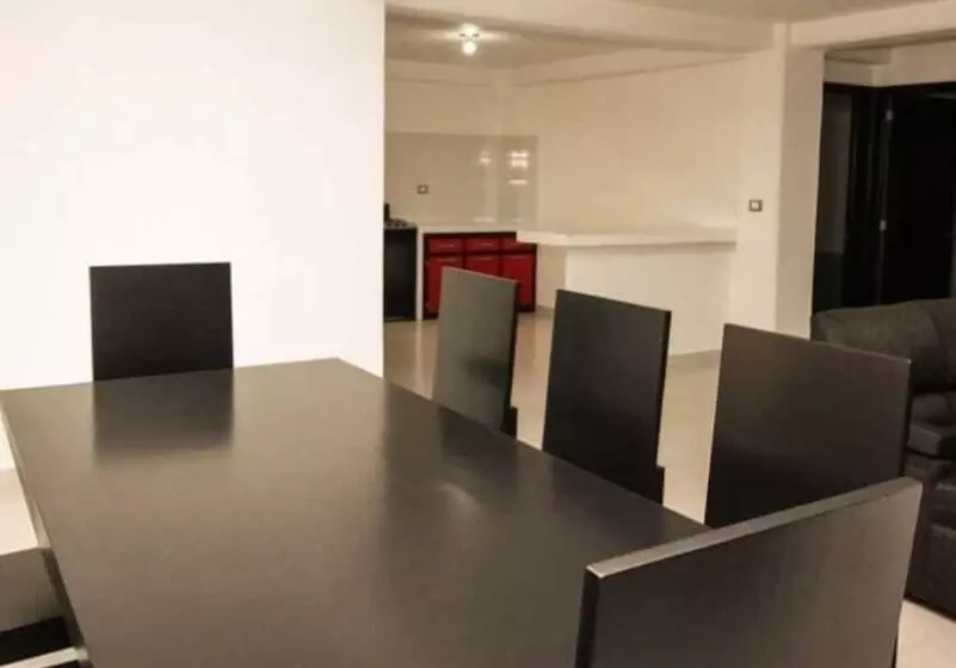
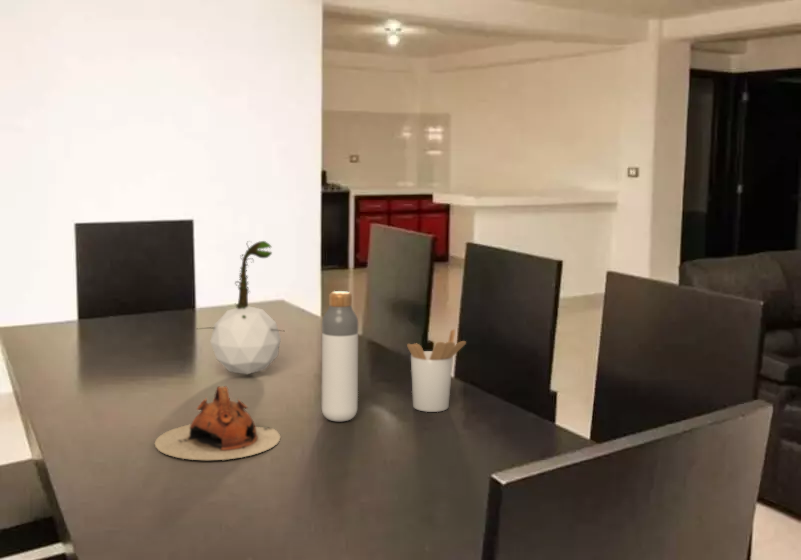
+ plant [197,240,284,375]
+ bottle [321,290,359,422]
+ utensil holder [406,328,467,413]
+ teapot [153,385,282,461]
